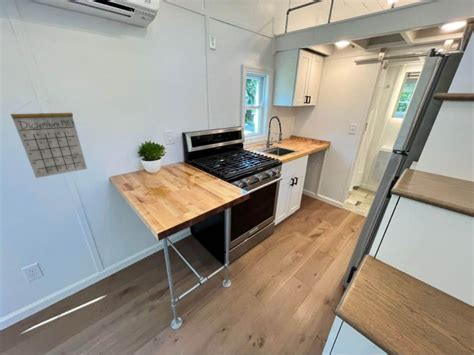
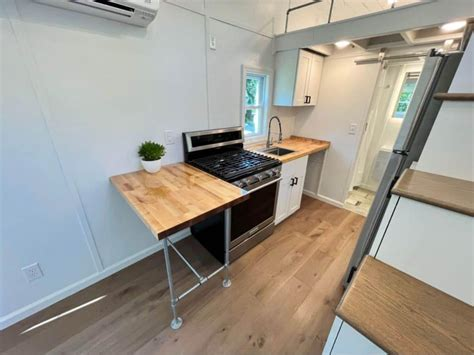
- calendar [10,100,88,179]
